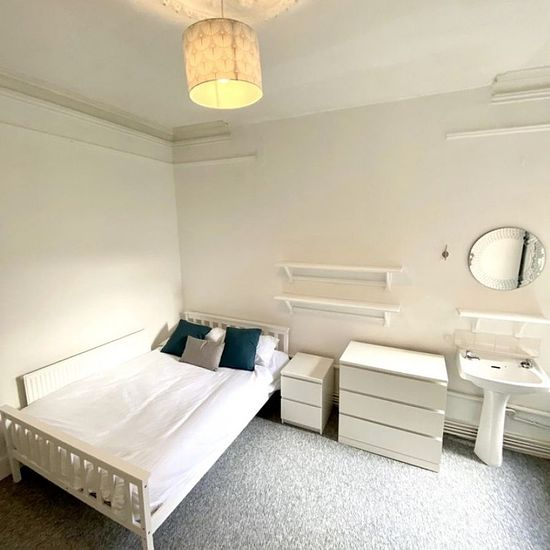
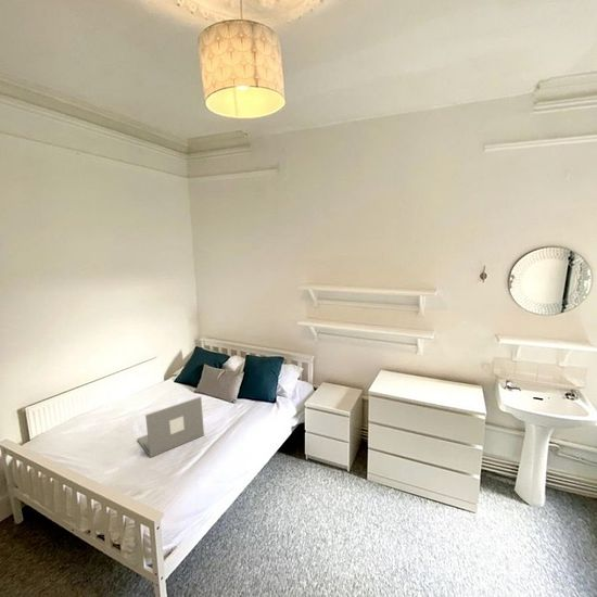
+ laptop [136,396,205,458]
